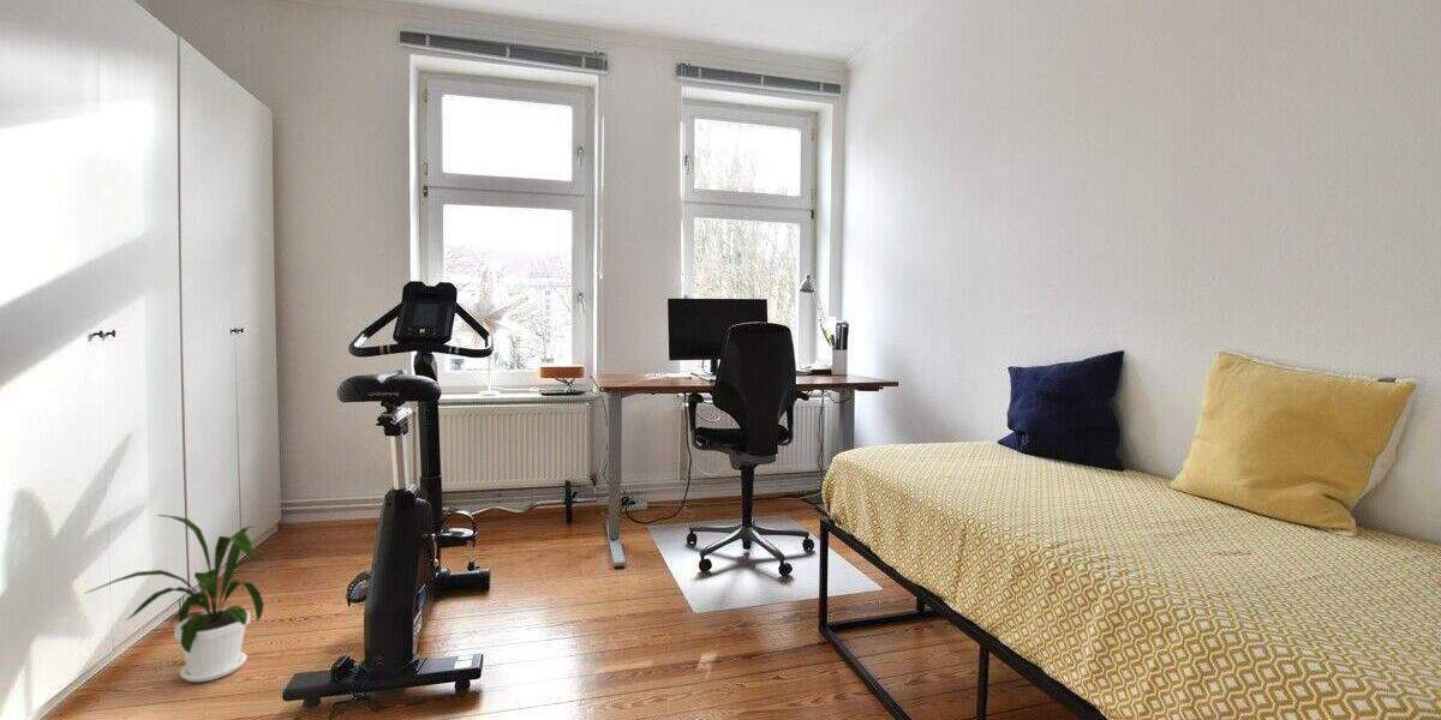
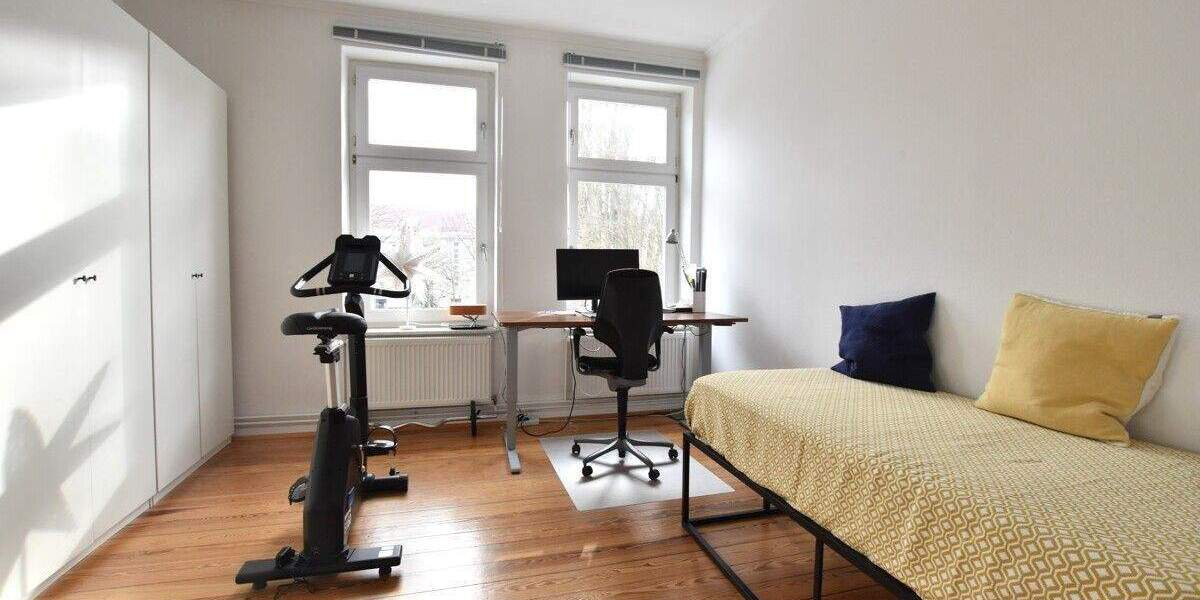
- house plant [85,514,265,683]
